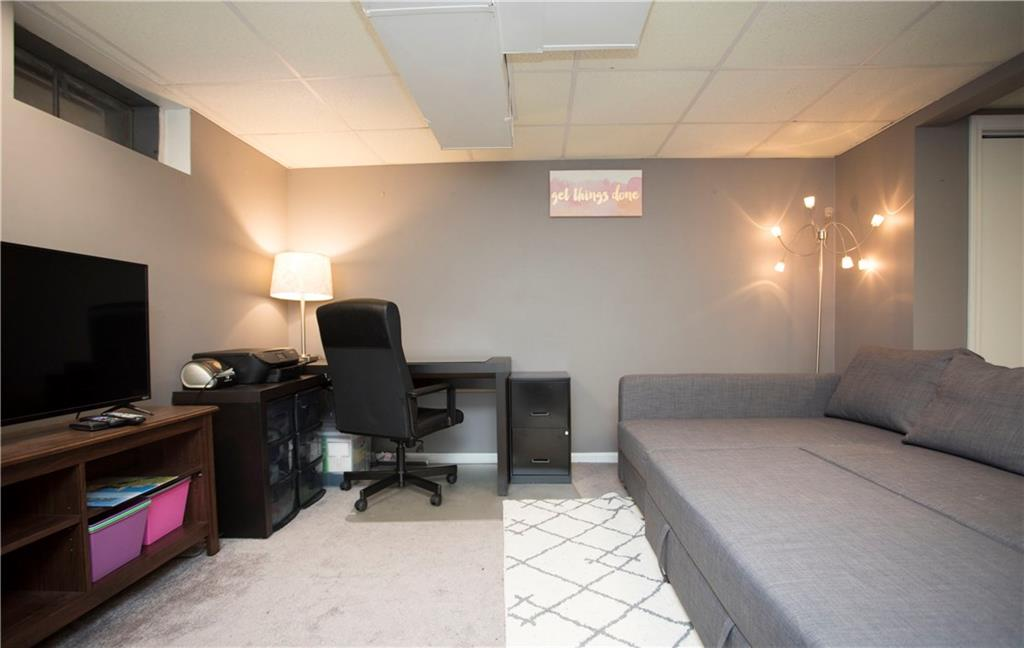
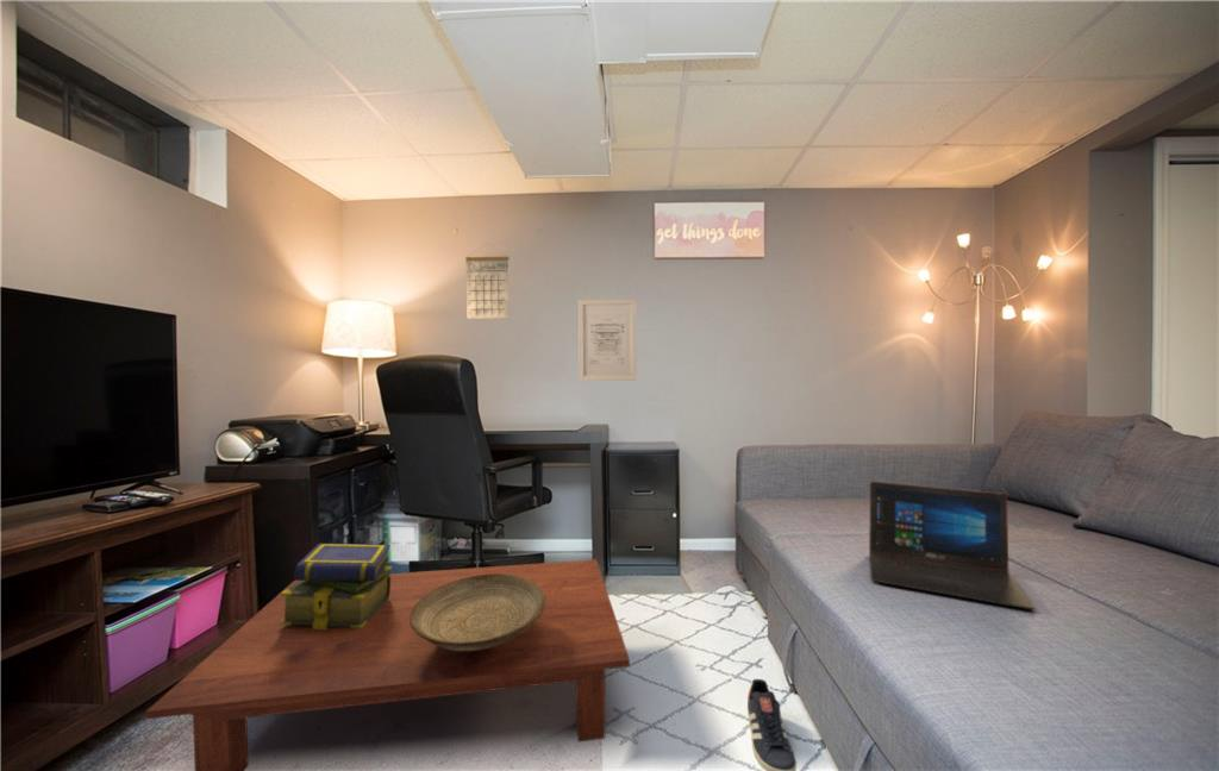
+ sneaker [746,678,798,771]
+ calendar [464,243,510,320]
+ wall art [577,299,638,382]
+ stack of books [280,543,393,629]
+ laptop [868,481,1036,610]
+ decorative bowl [410,573,545,651]
+ coffee table [145,558,631,771]
